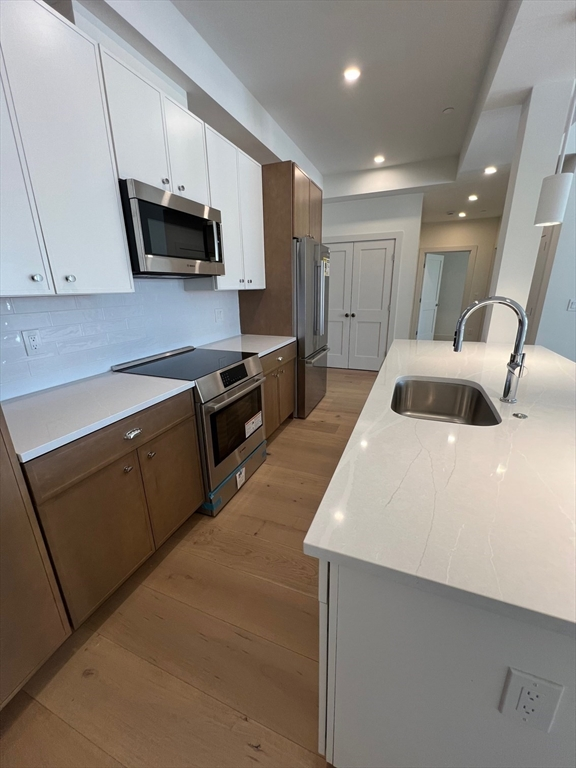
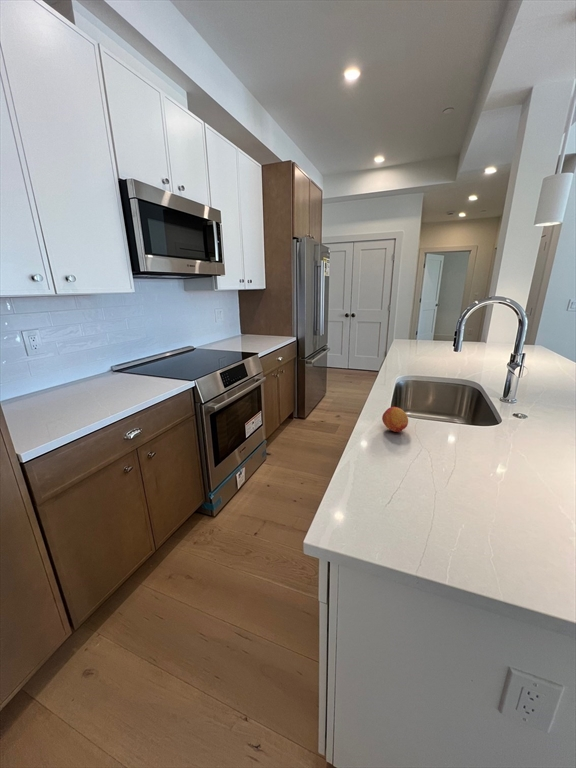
+ fruit [381,406,409,433]
